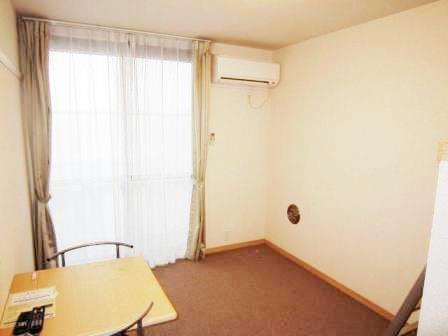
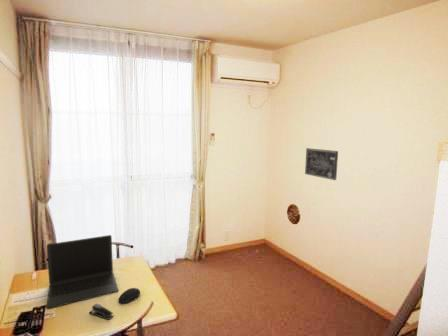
+ laptop [46,234,119,309]
+ computer mouse [117,287,141,305]
+ stapler [88,303,114,321]
+ wall art [304,147,339,181]
